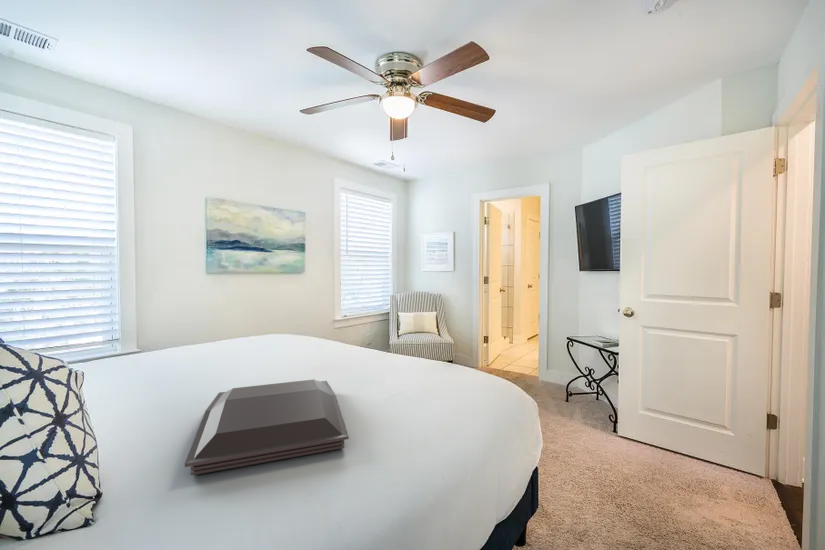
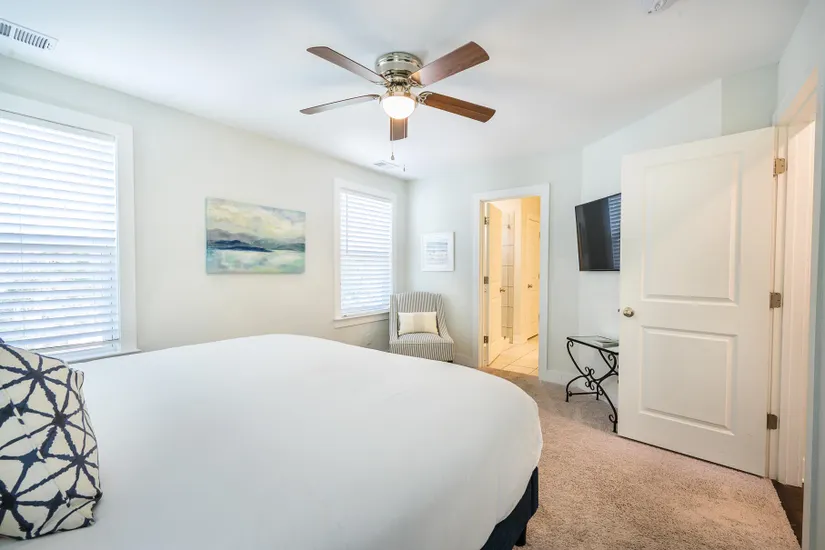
- serving tray [184,378,350,476]
